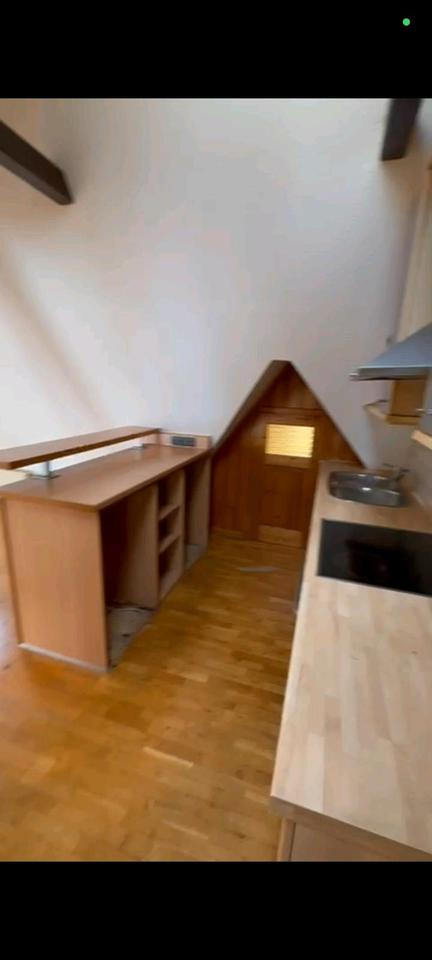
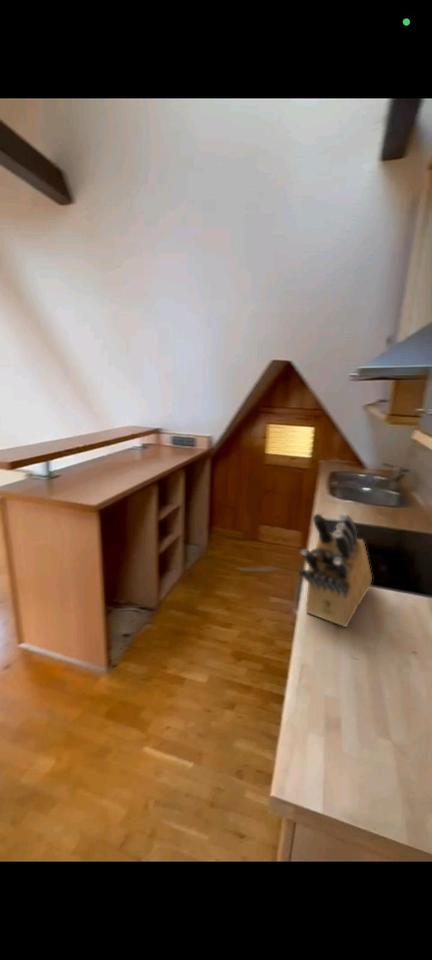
+ knife block [298,513,373,628]
